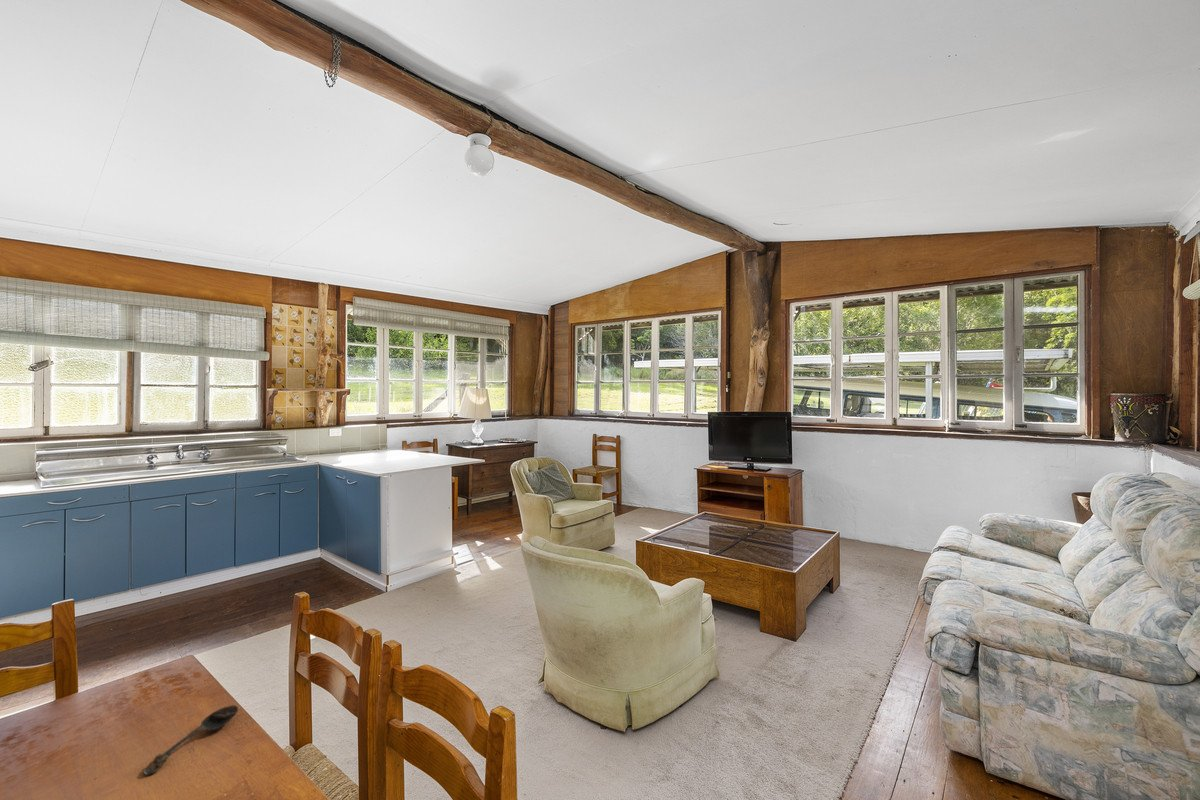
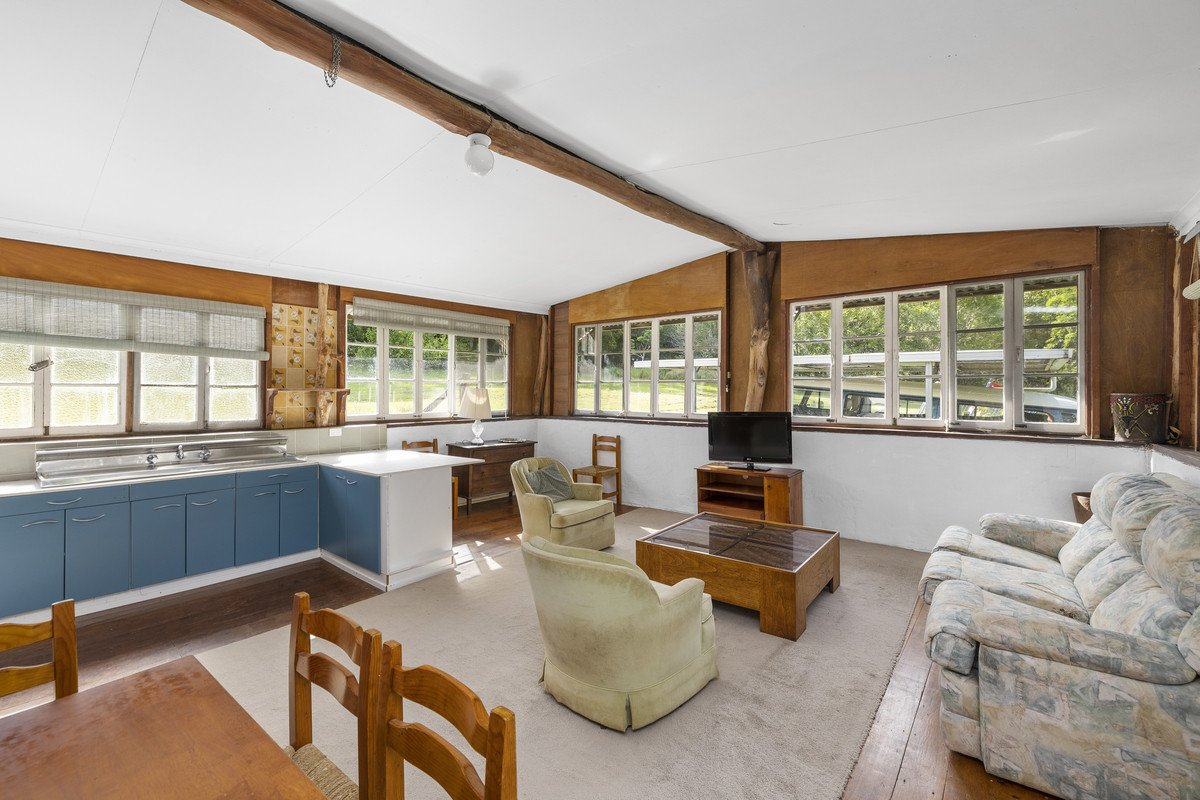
- spoon [142,704,239,776]
